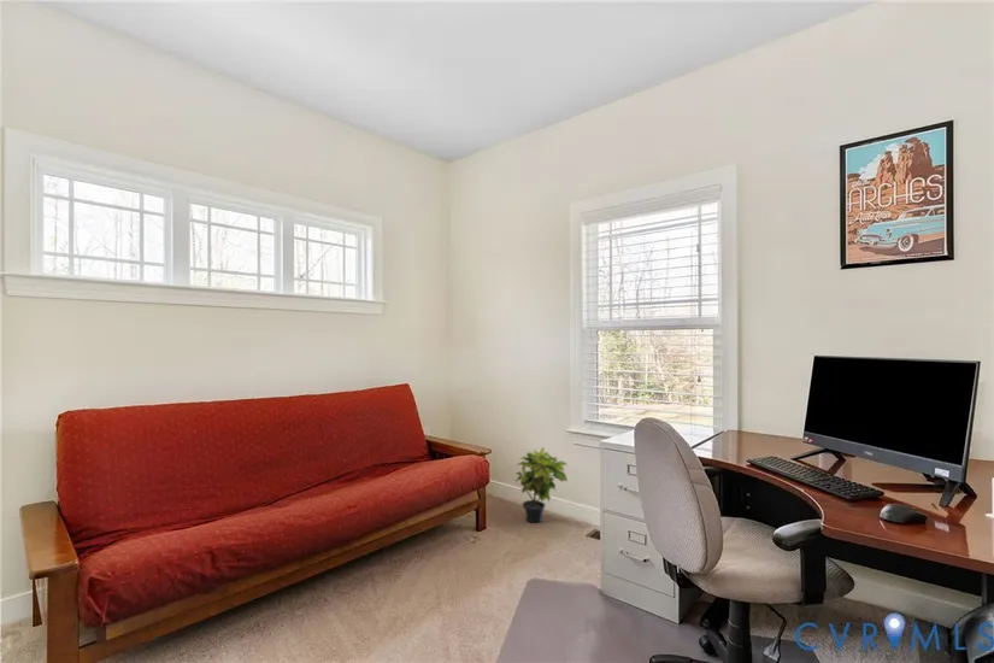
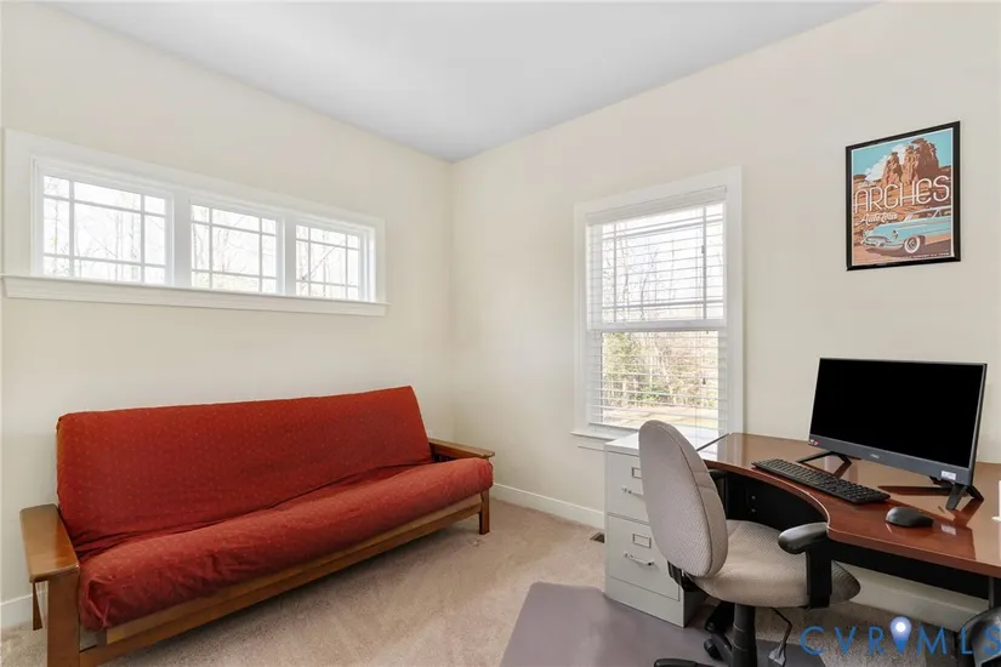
- potted plant [514,446,569,523]
